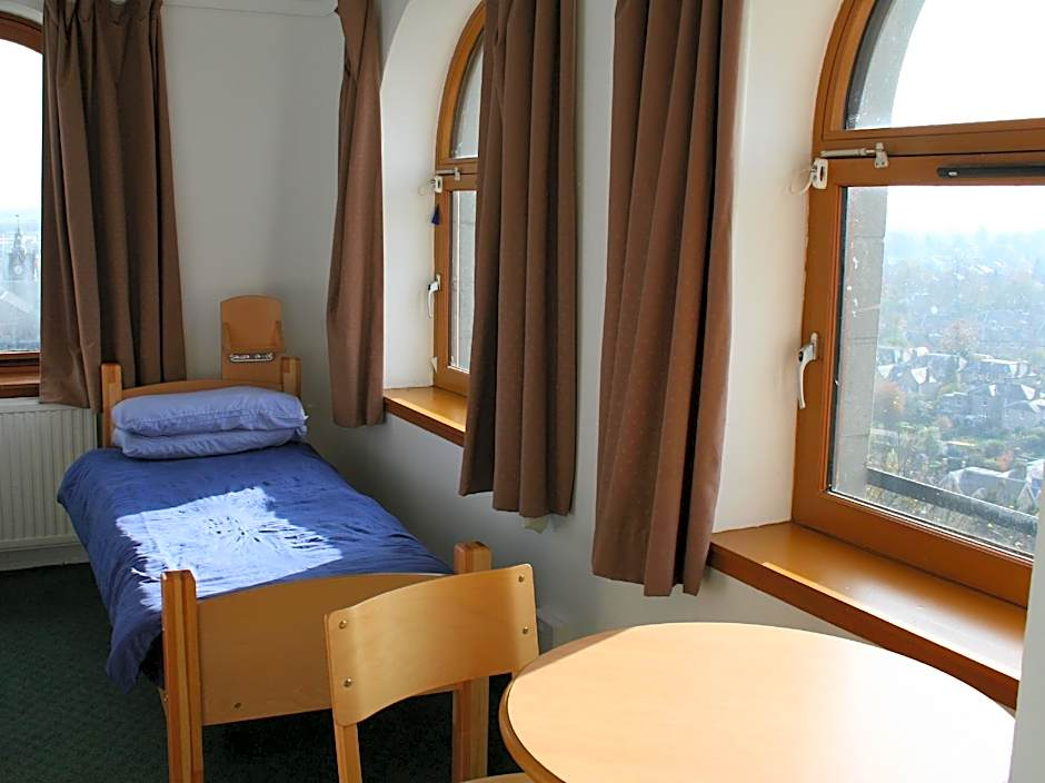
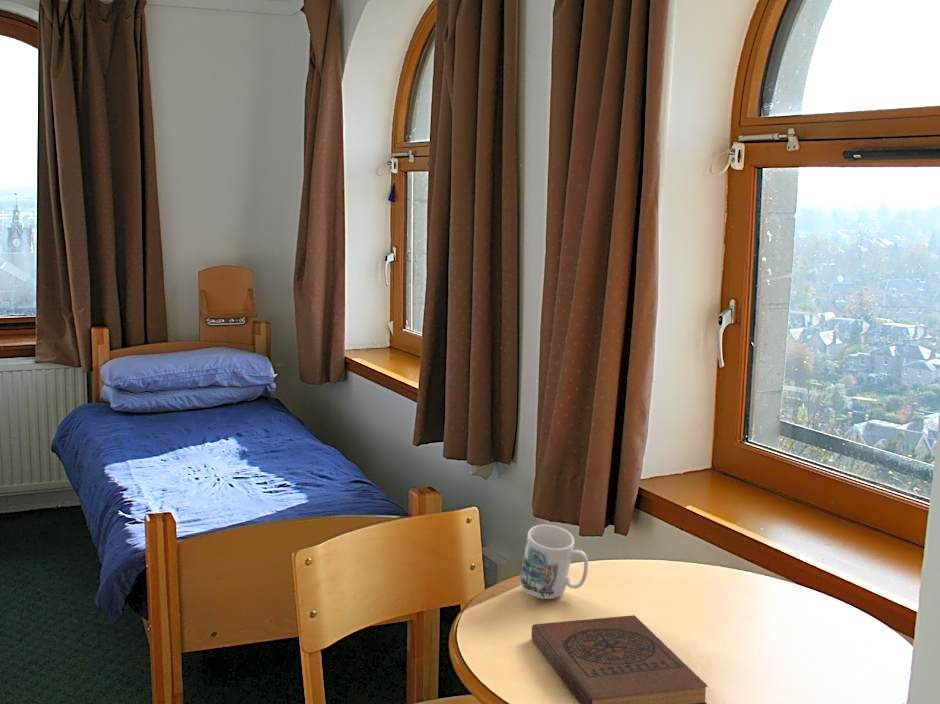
+ mug [519,524,589,600]
+ book [531,614,709,704]
